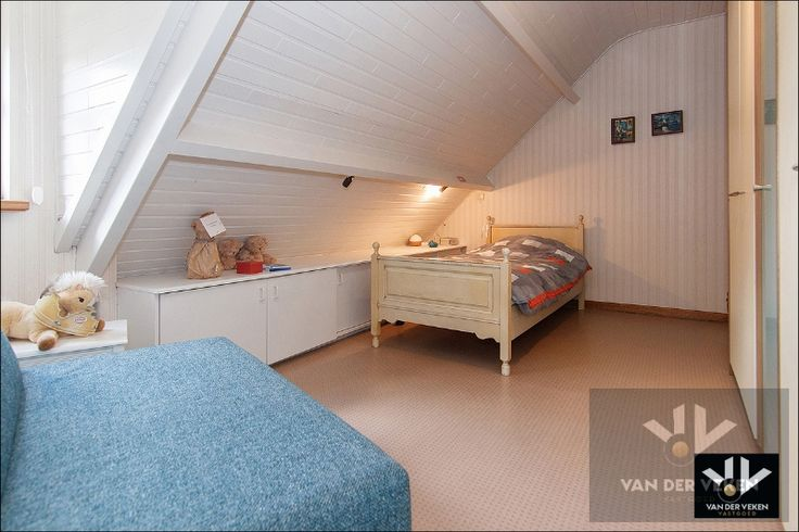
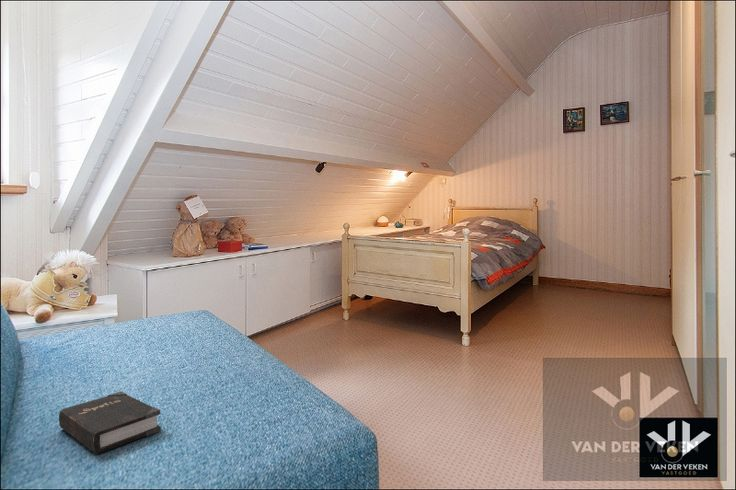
+ hardback book [58,391,162,455]
